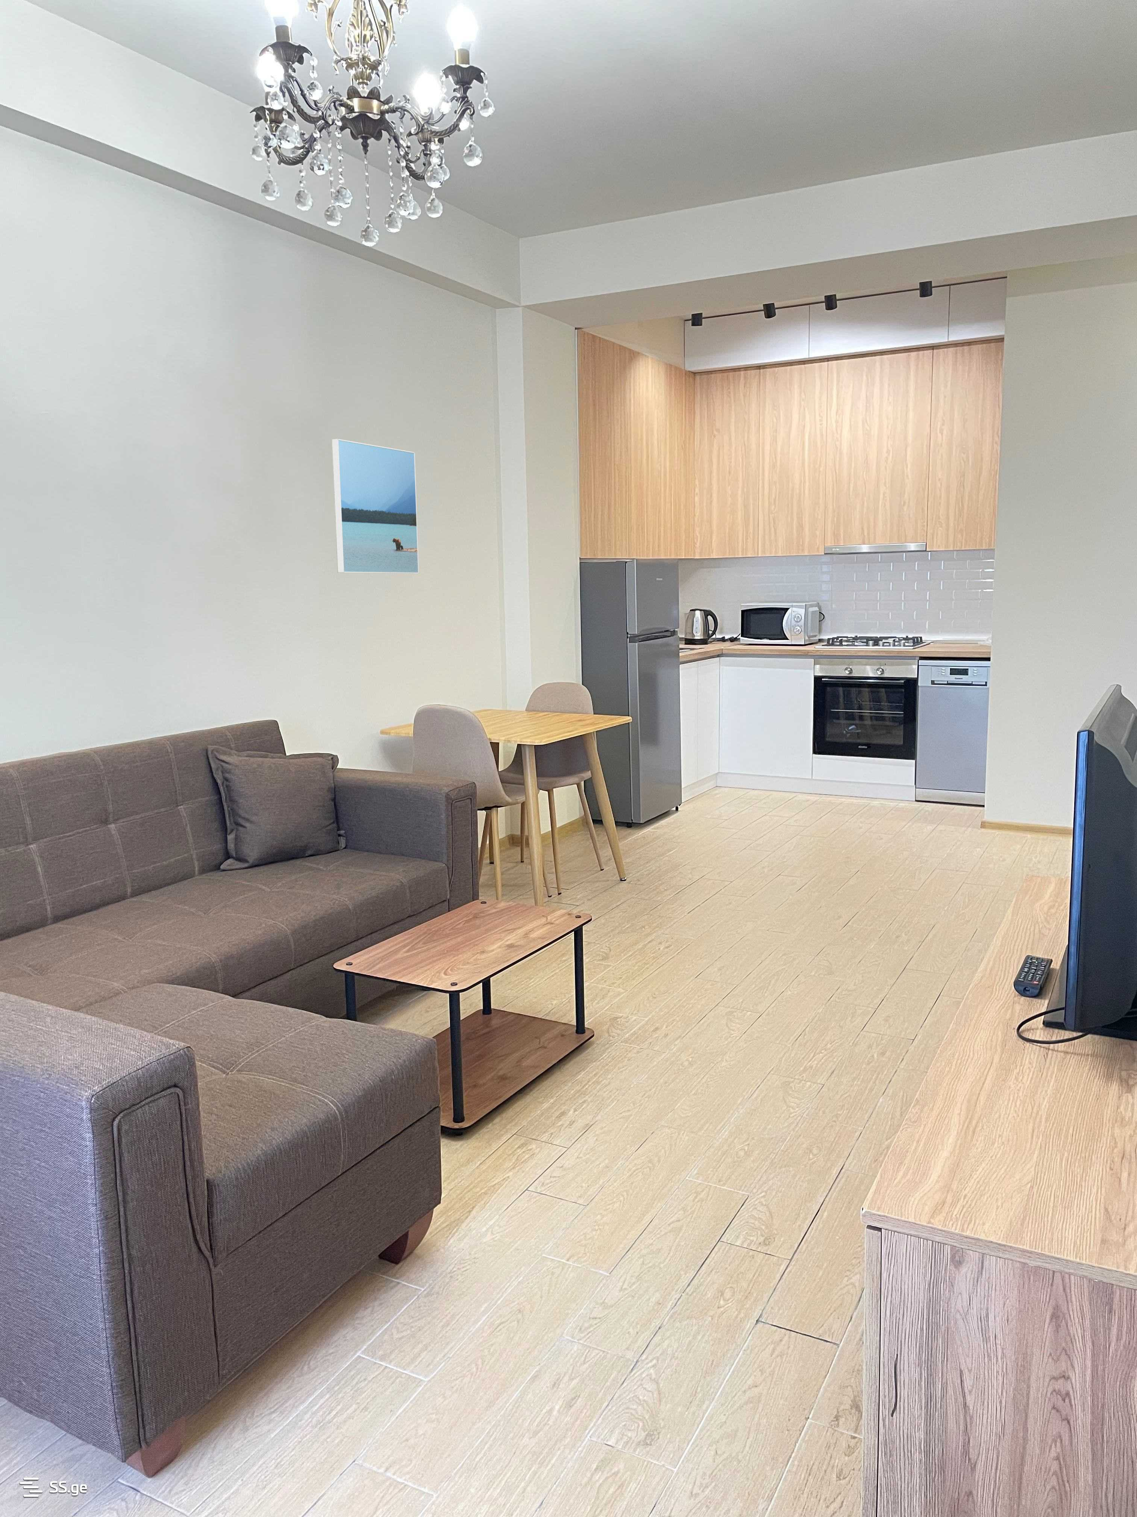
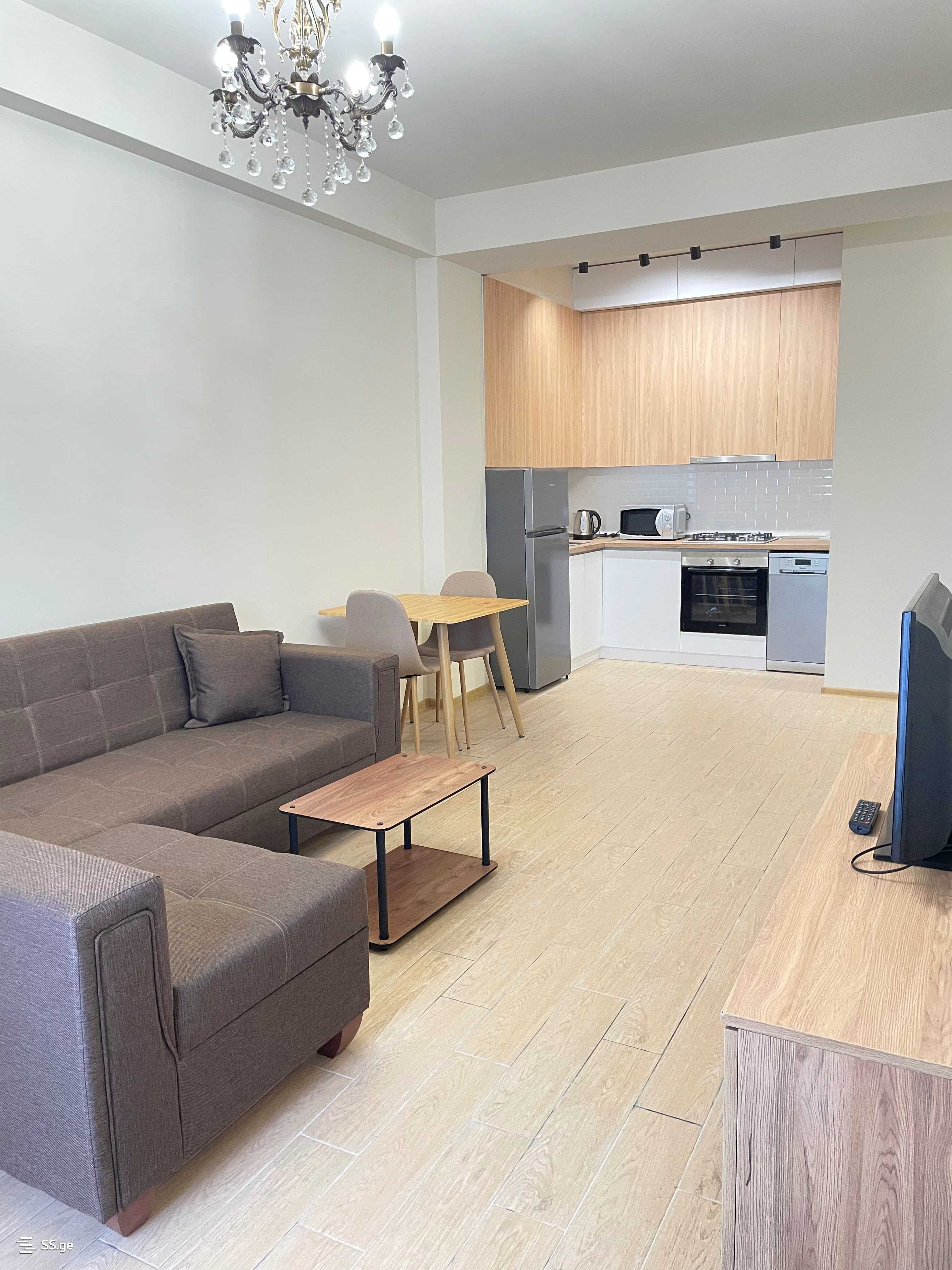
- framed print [331,438,419,575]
